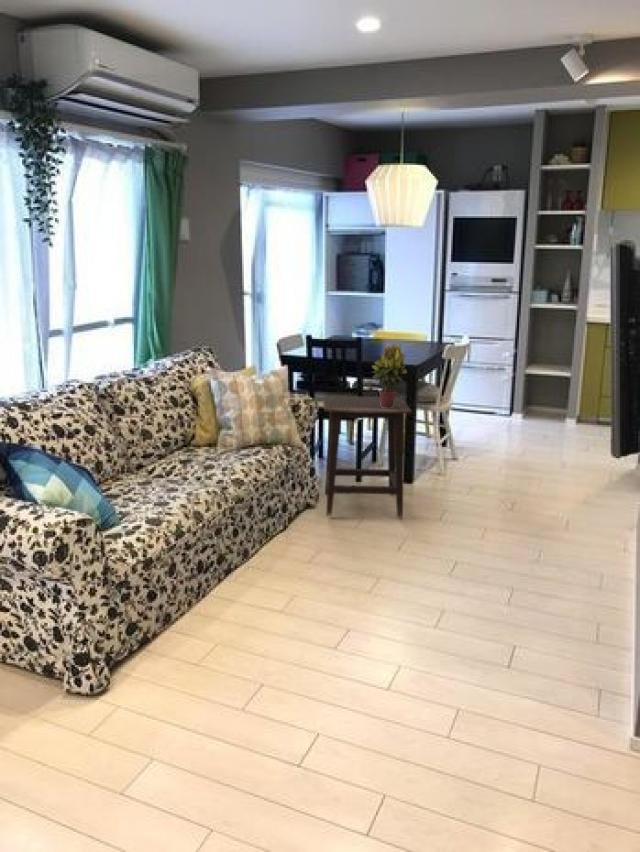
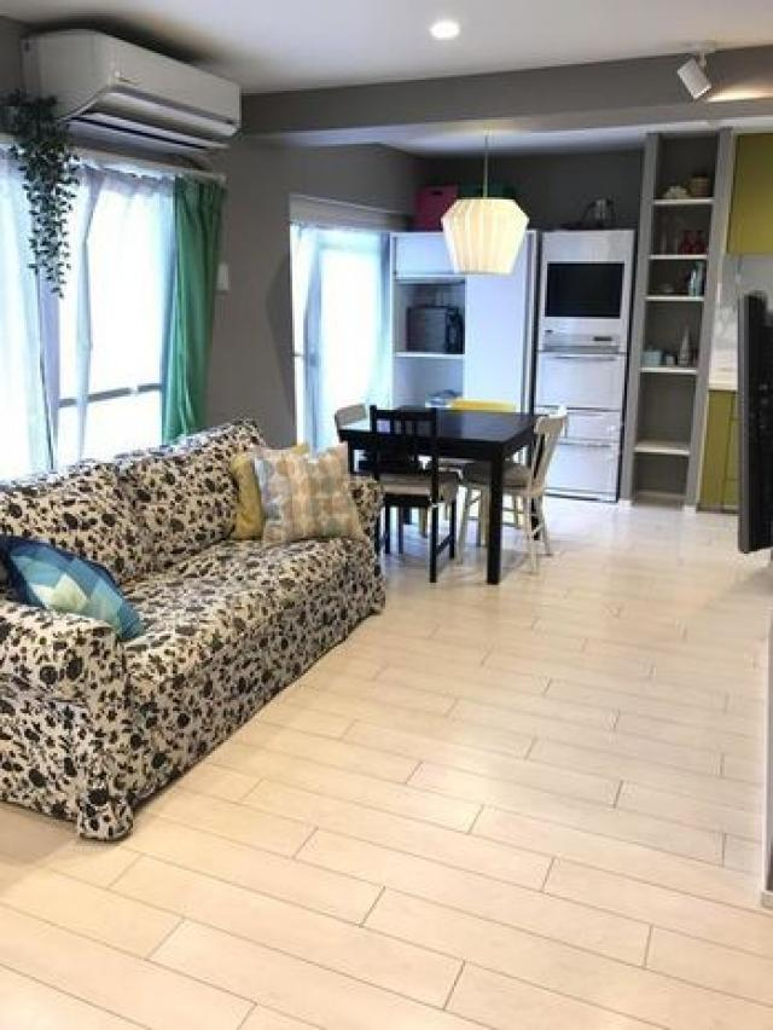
- potted plant [370,341,408,407]
- side table [322,395,413,518]
